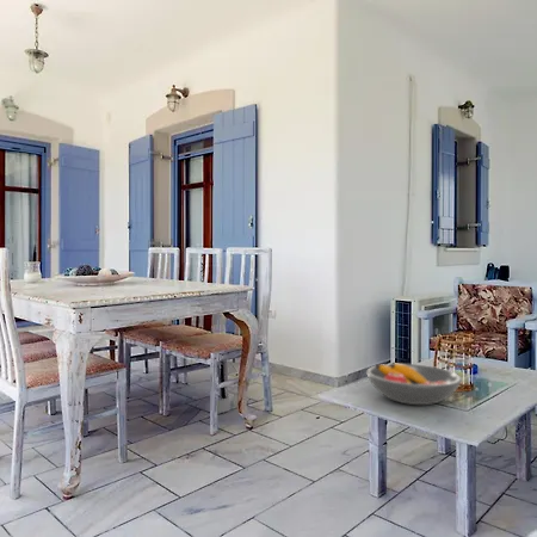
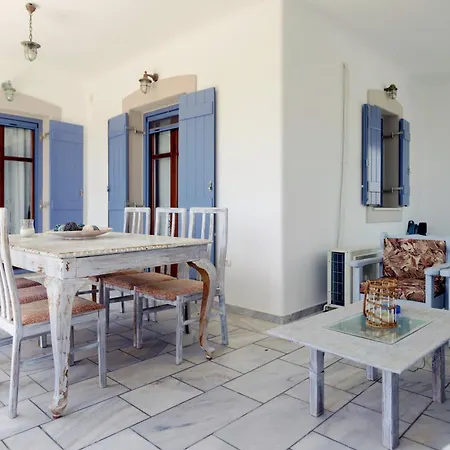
- fruit bowl [365,362,463,406]
